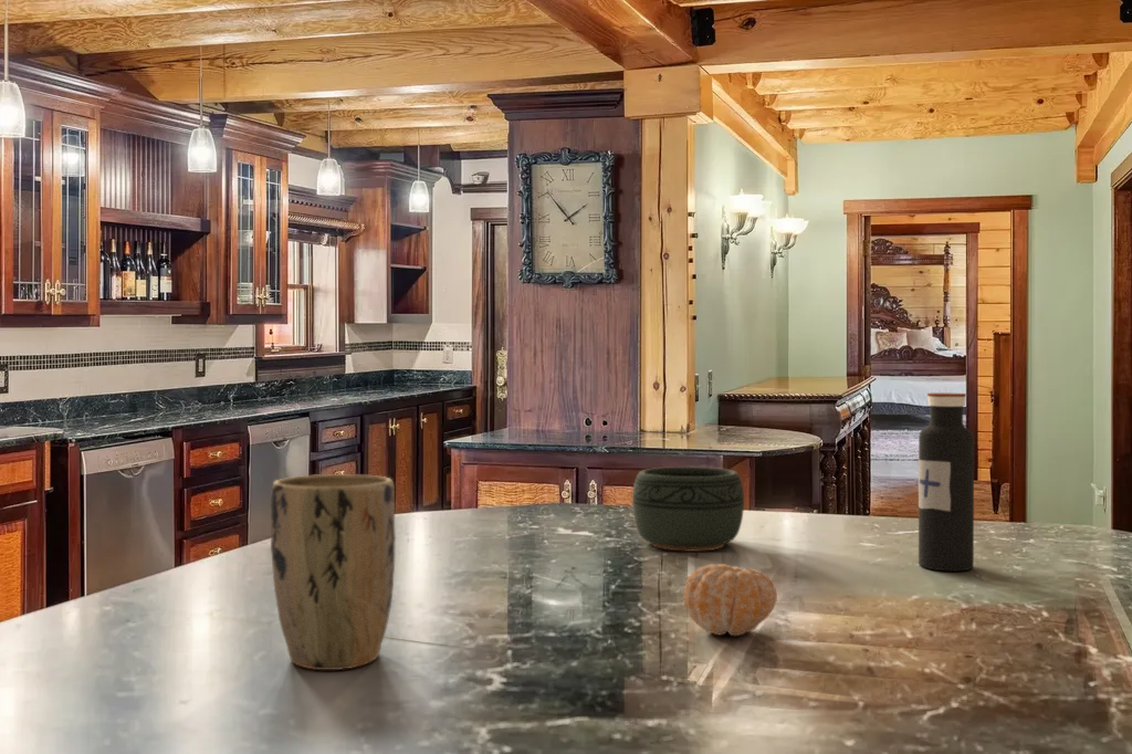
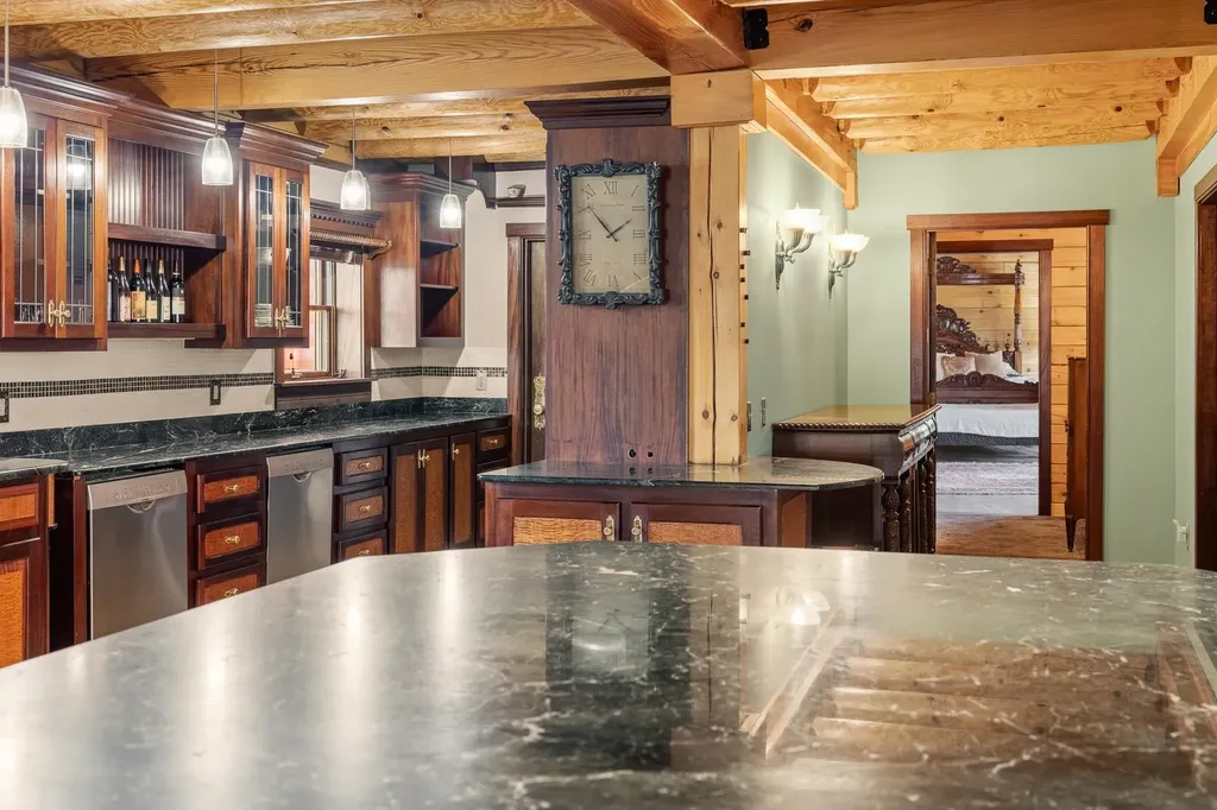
- fruit [682,563,778,637]
- water bottle [916,391,975,573]
- bowl [631,465,745,553]
- plant pot [270,473,397,671]
